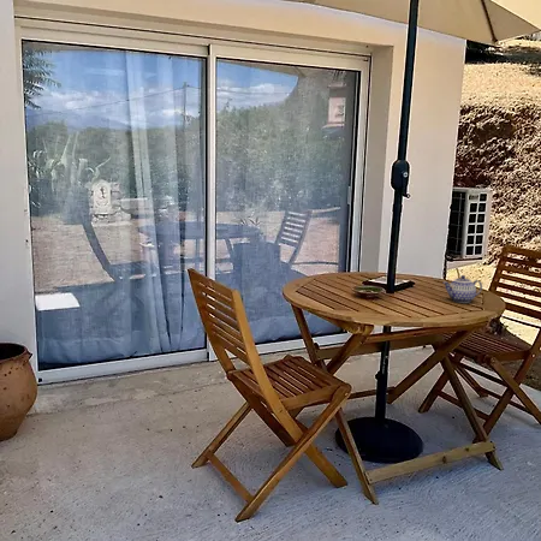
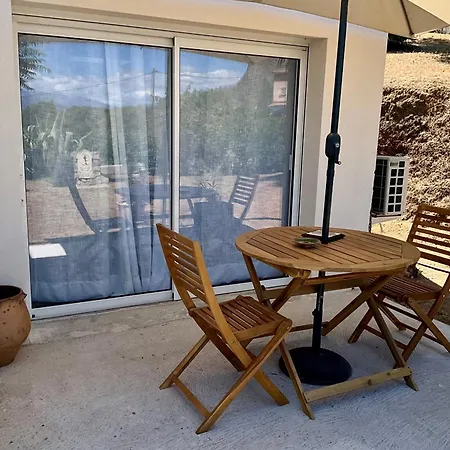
- teapot [442,274,483,304]
